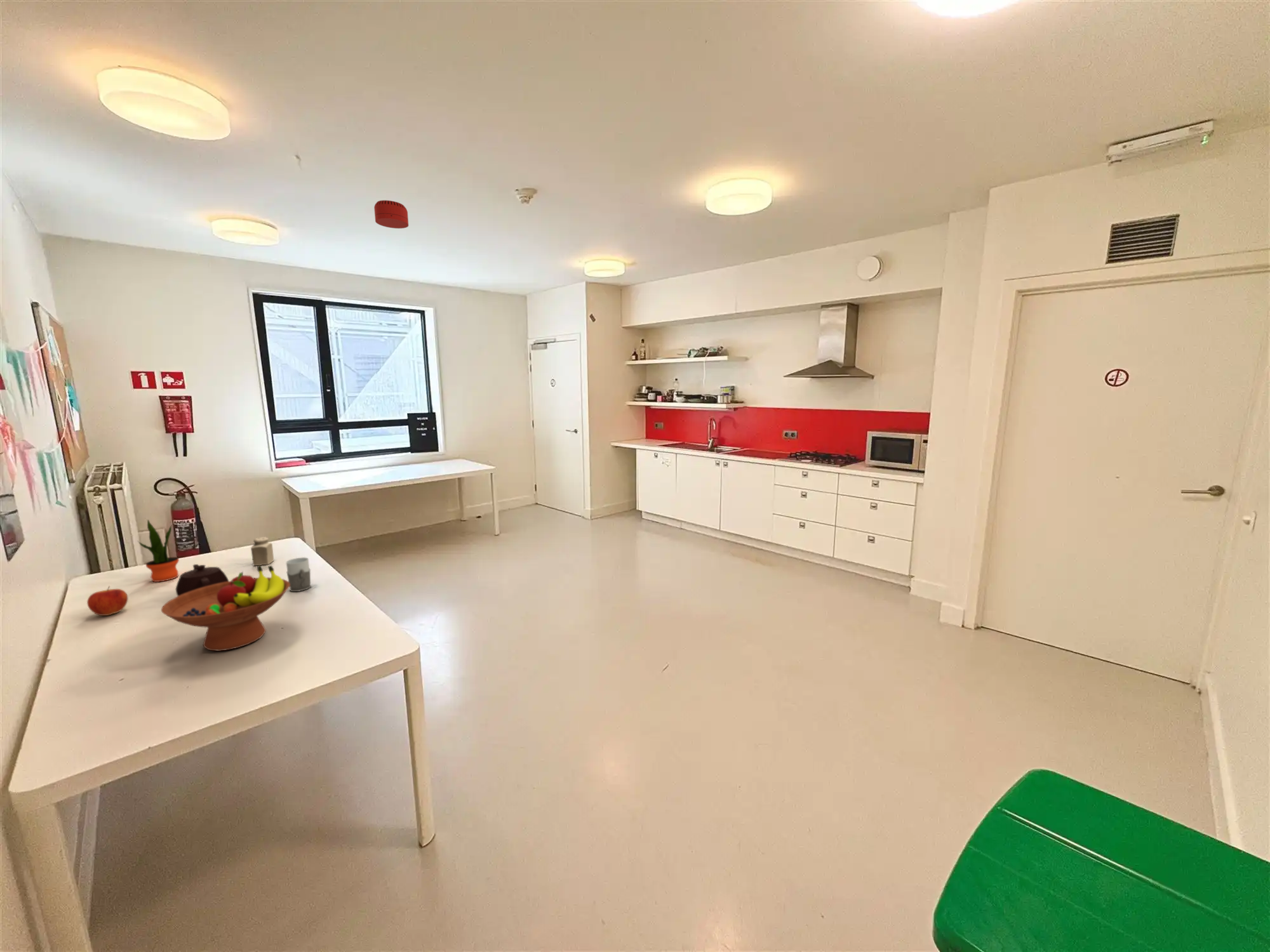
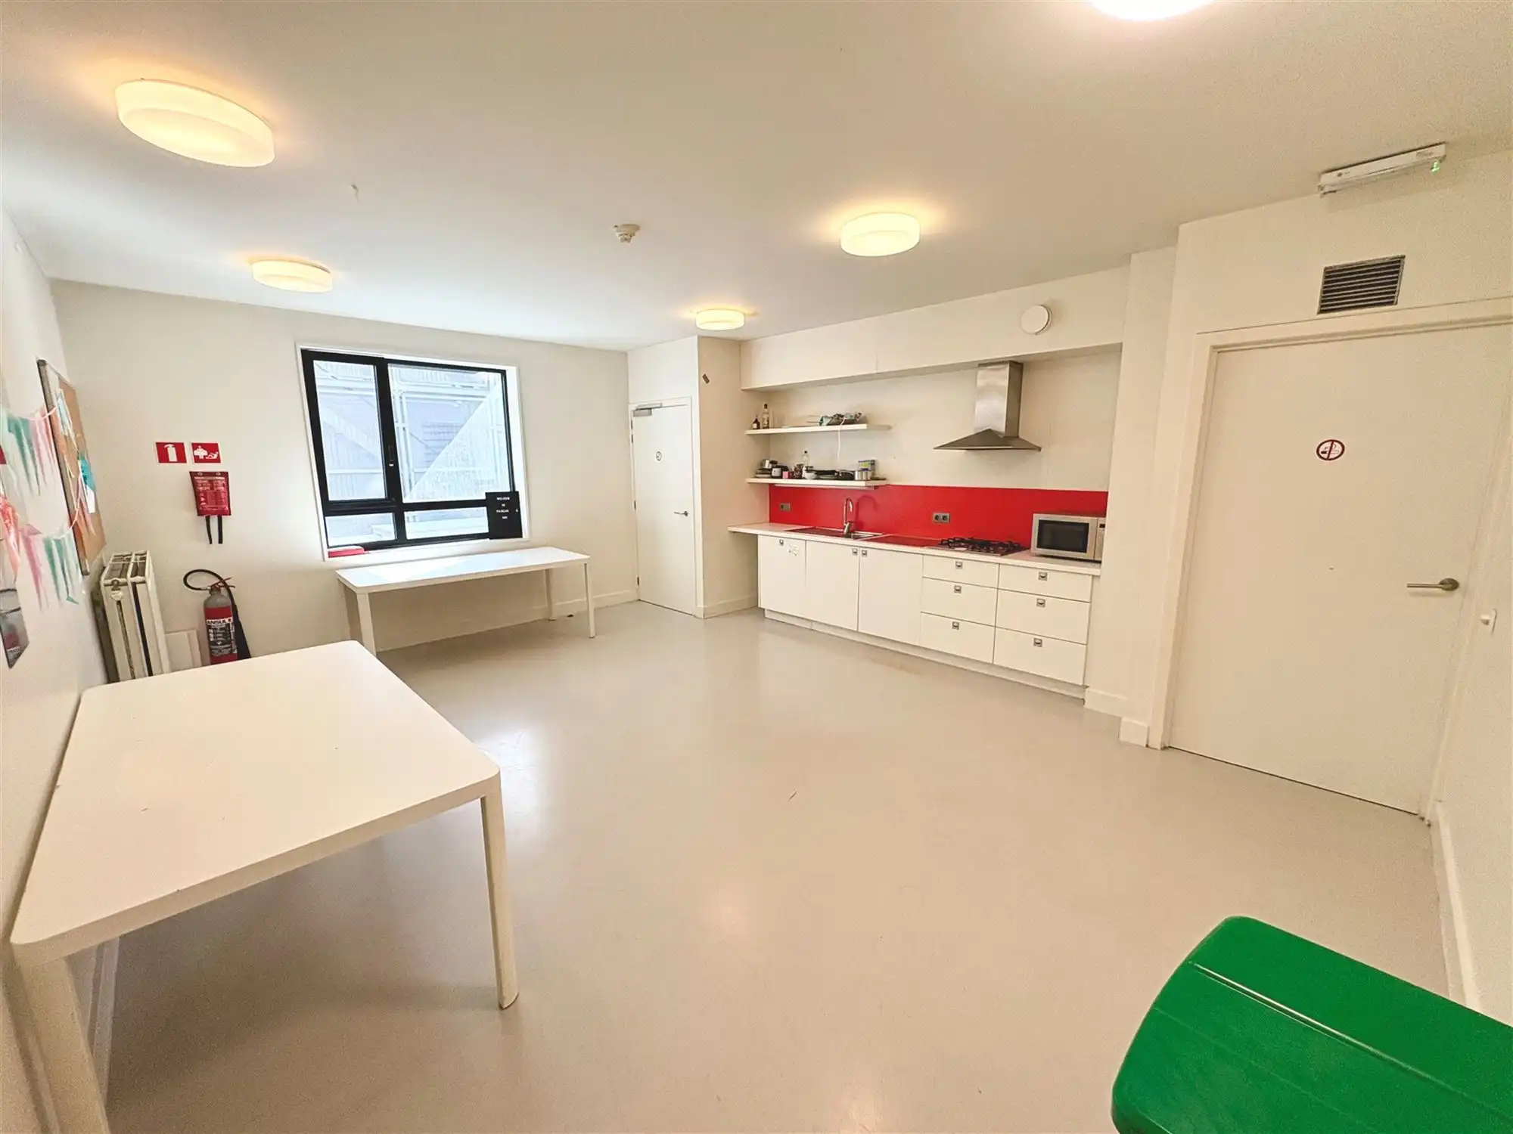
- teapot [175,564,229,596]
- potted plant [137,519,180,583]
- mug [285,557,312,592]
- smoke detector [373,200,409,229]
- salt shaker [250,536,274,566]
- apple [86,586,128,616]
- fruit bowl [161,565,290,652]
